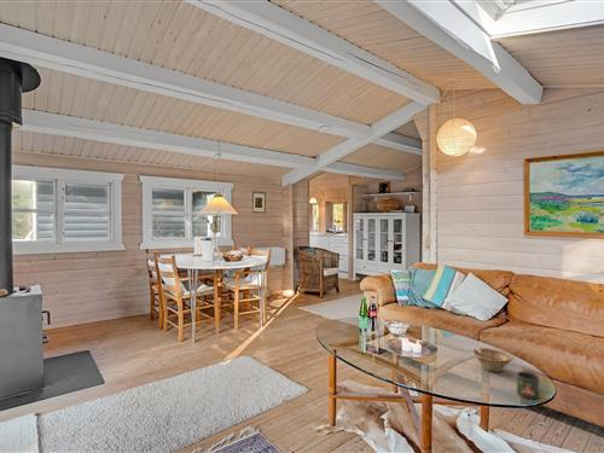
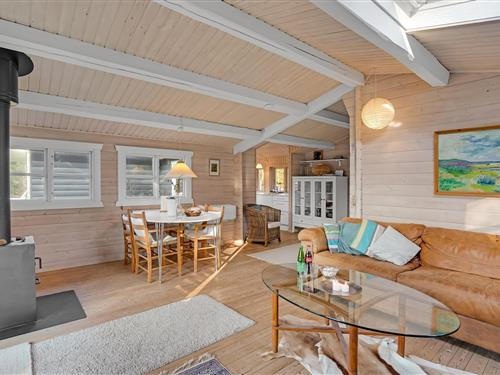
- mug [516,371,540,400]
- dish [471,347,515,373]
